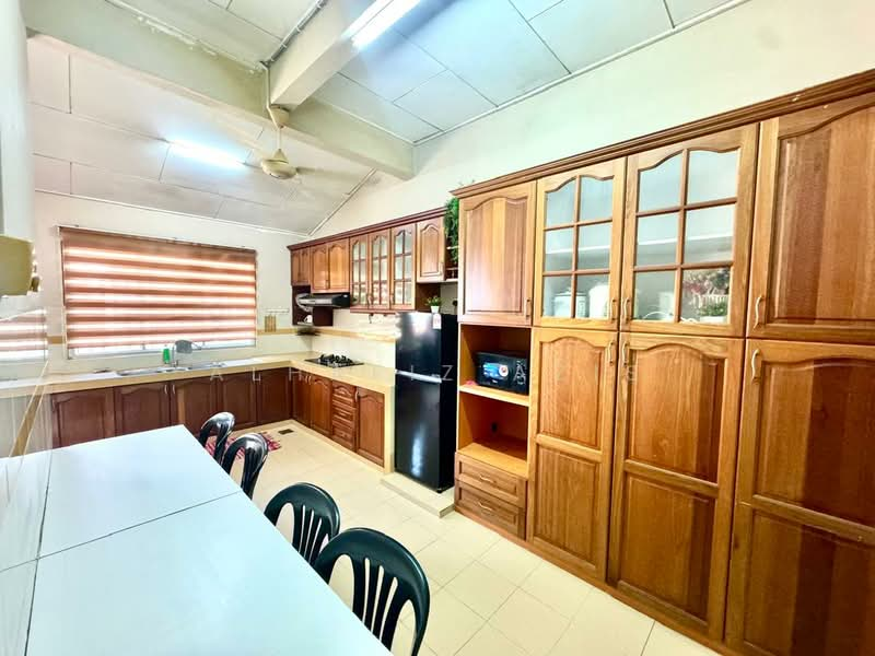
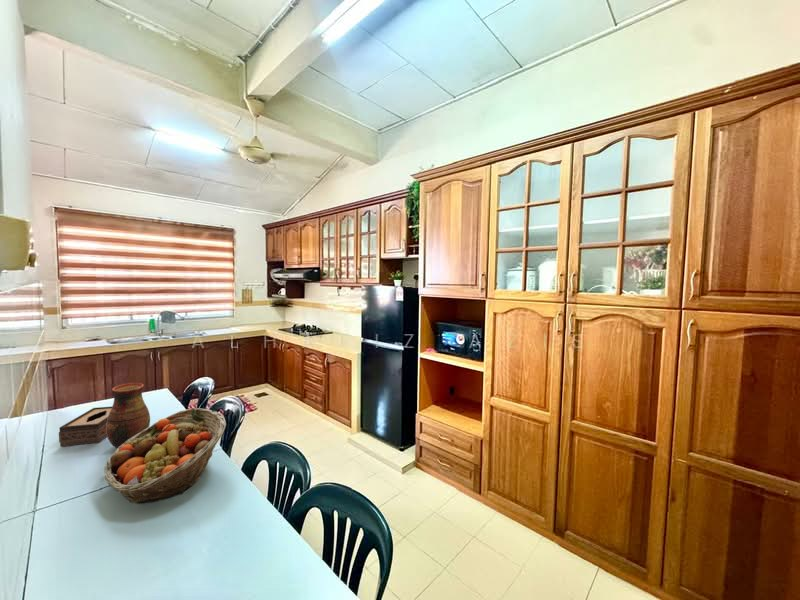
+ tissue box [58,406,112,448]
+ fruit basket [103,407,227,505]
+ vase [106,382,151,449]
